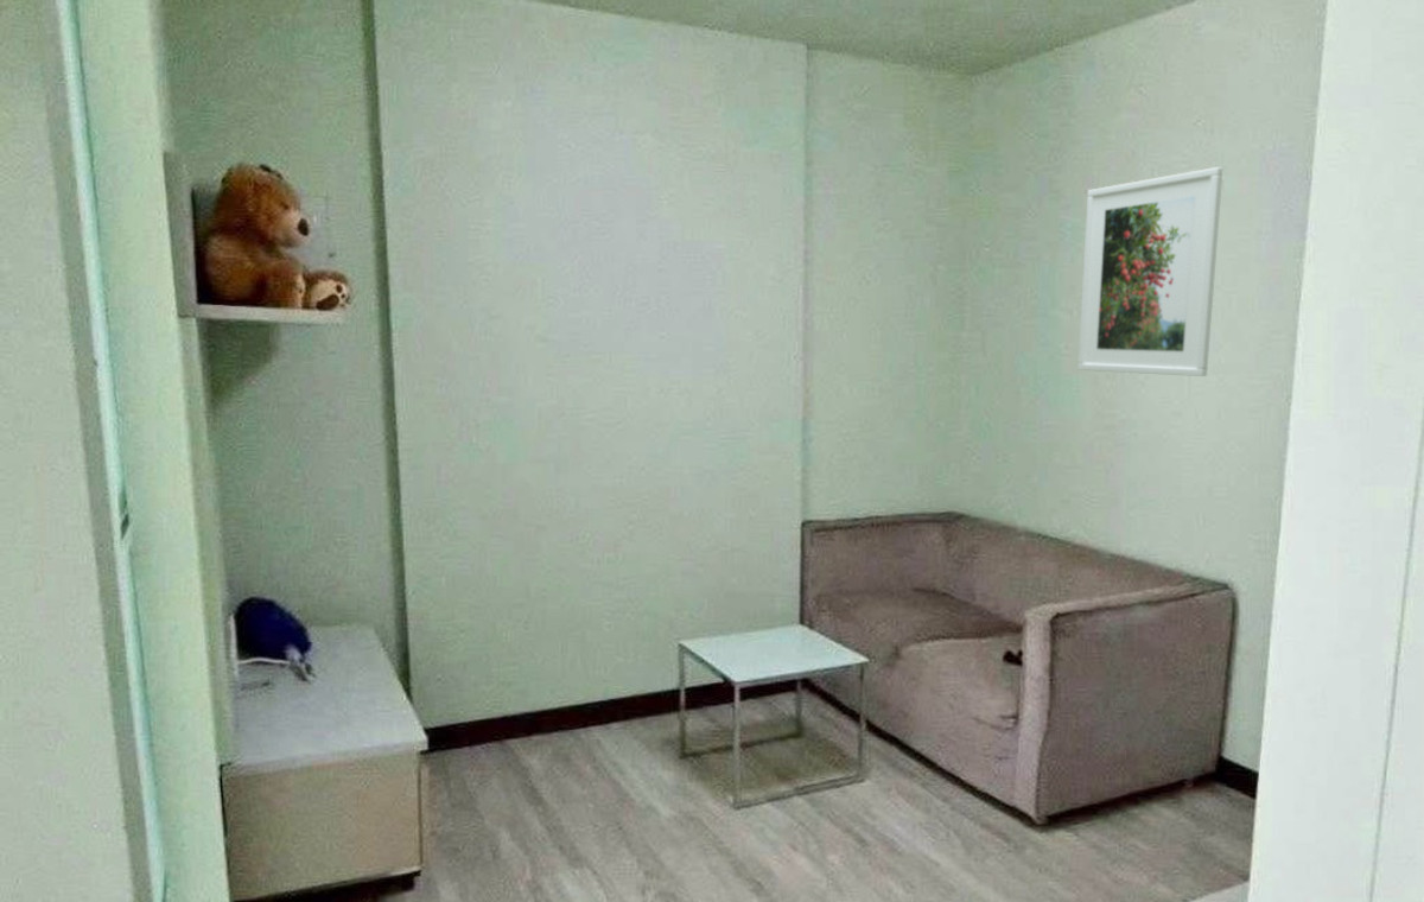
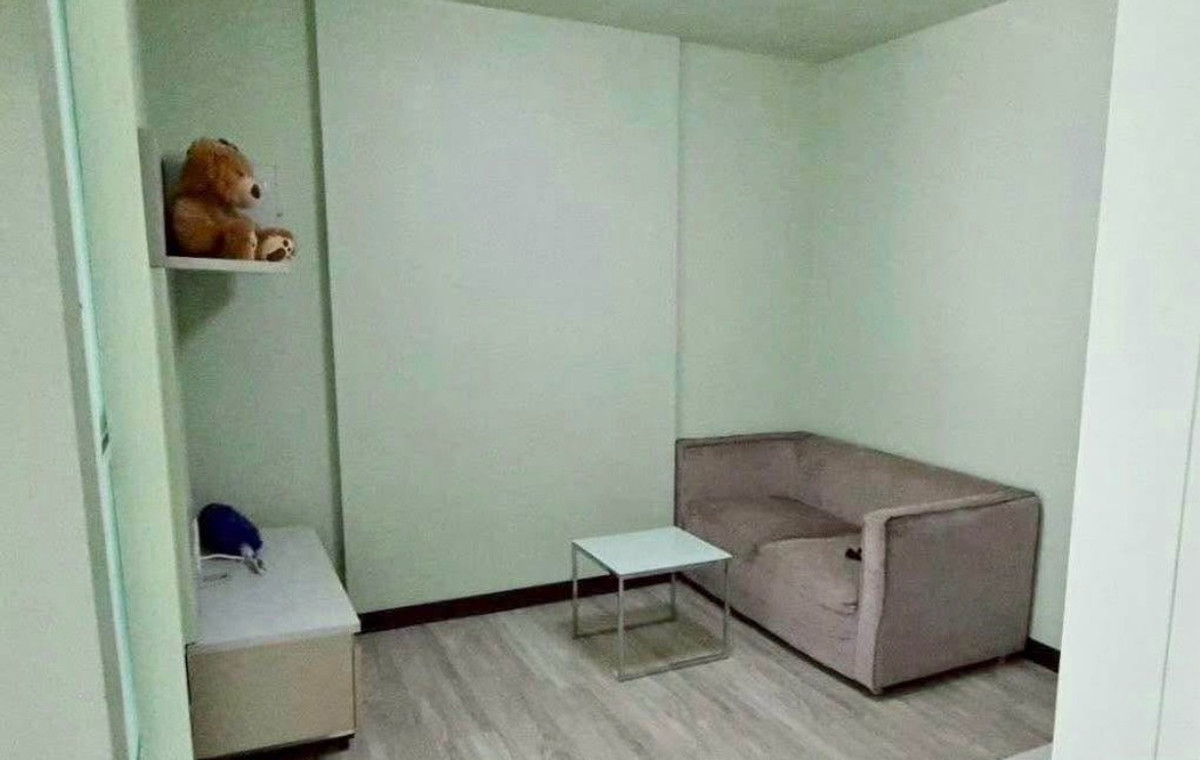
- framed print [1076,166,1223,377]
